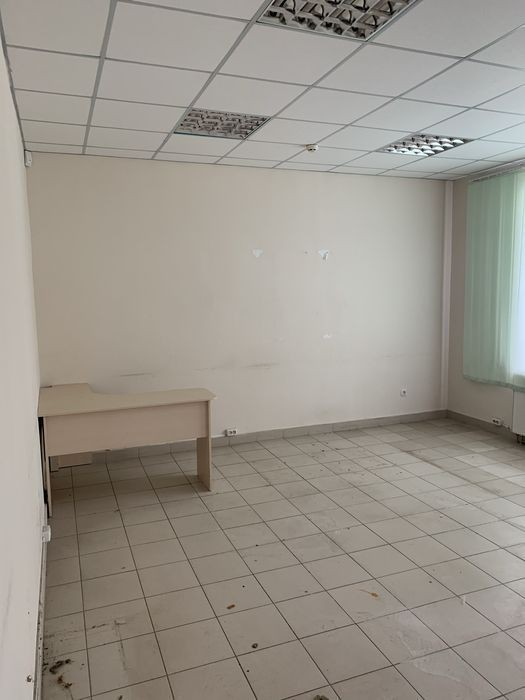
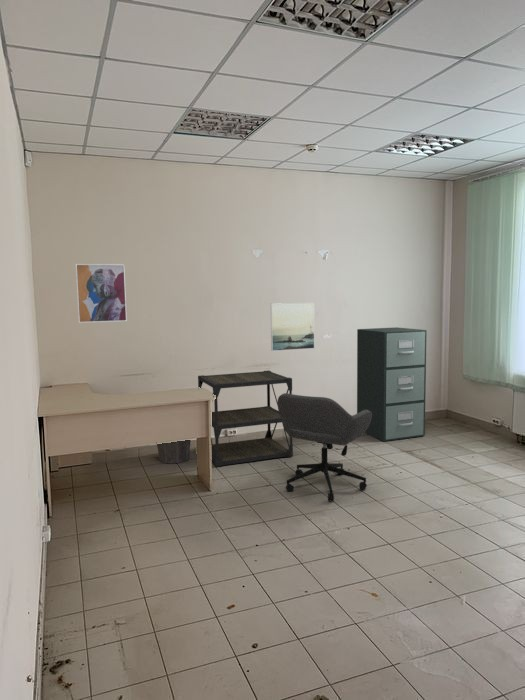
+ wall art [75,263,128,324]
+ filing cabinet [356,326,428,442]
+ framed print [270,302,315,352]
+ shelf unit [197,370,294,468]
+ office chair [277,392,372,502]
+ waste bin [156,439,192,464]
